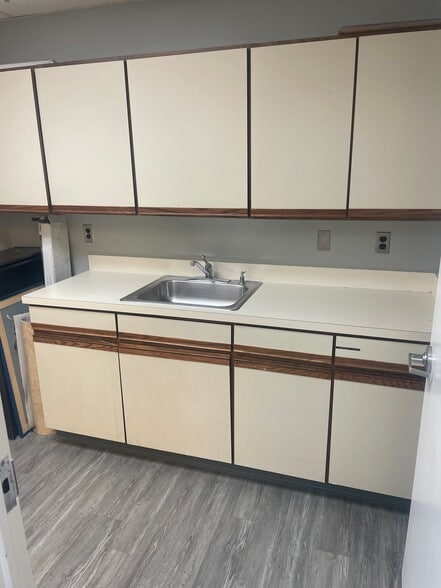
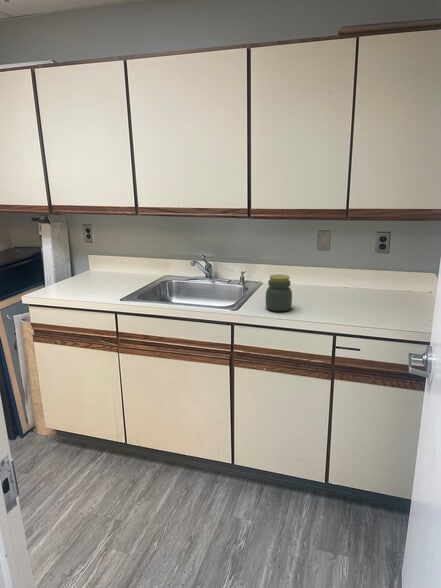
+ jar [265,273,293,312]
